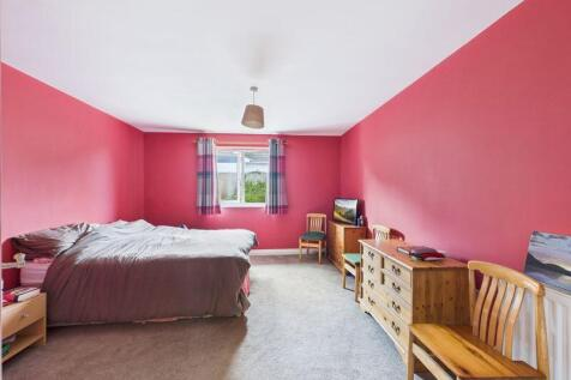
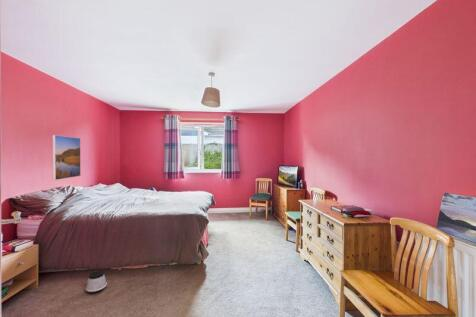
+ speaker [85,270,108,295]
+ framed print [51,134,82,181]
